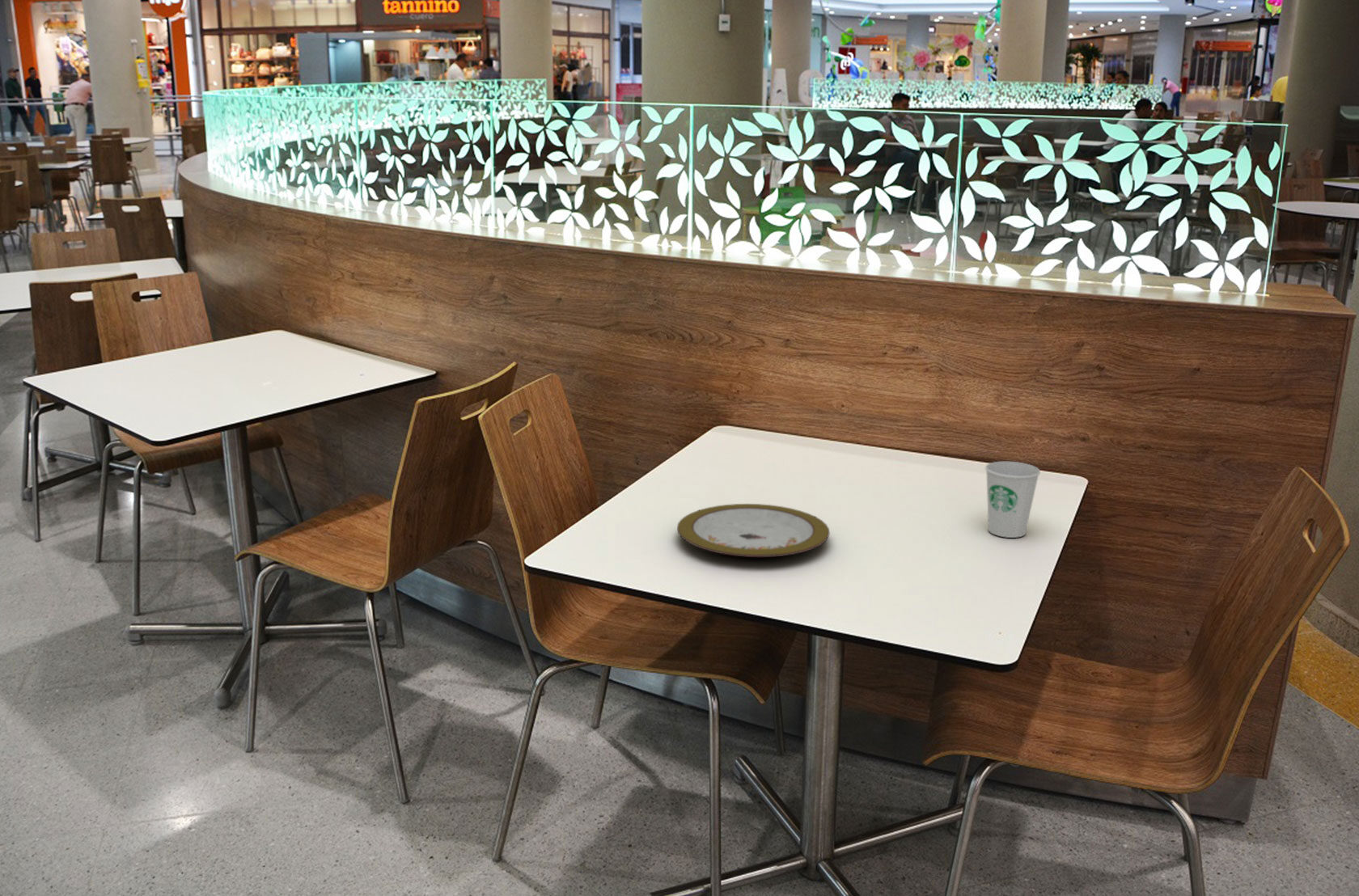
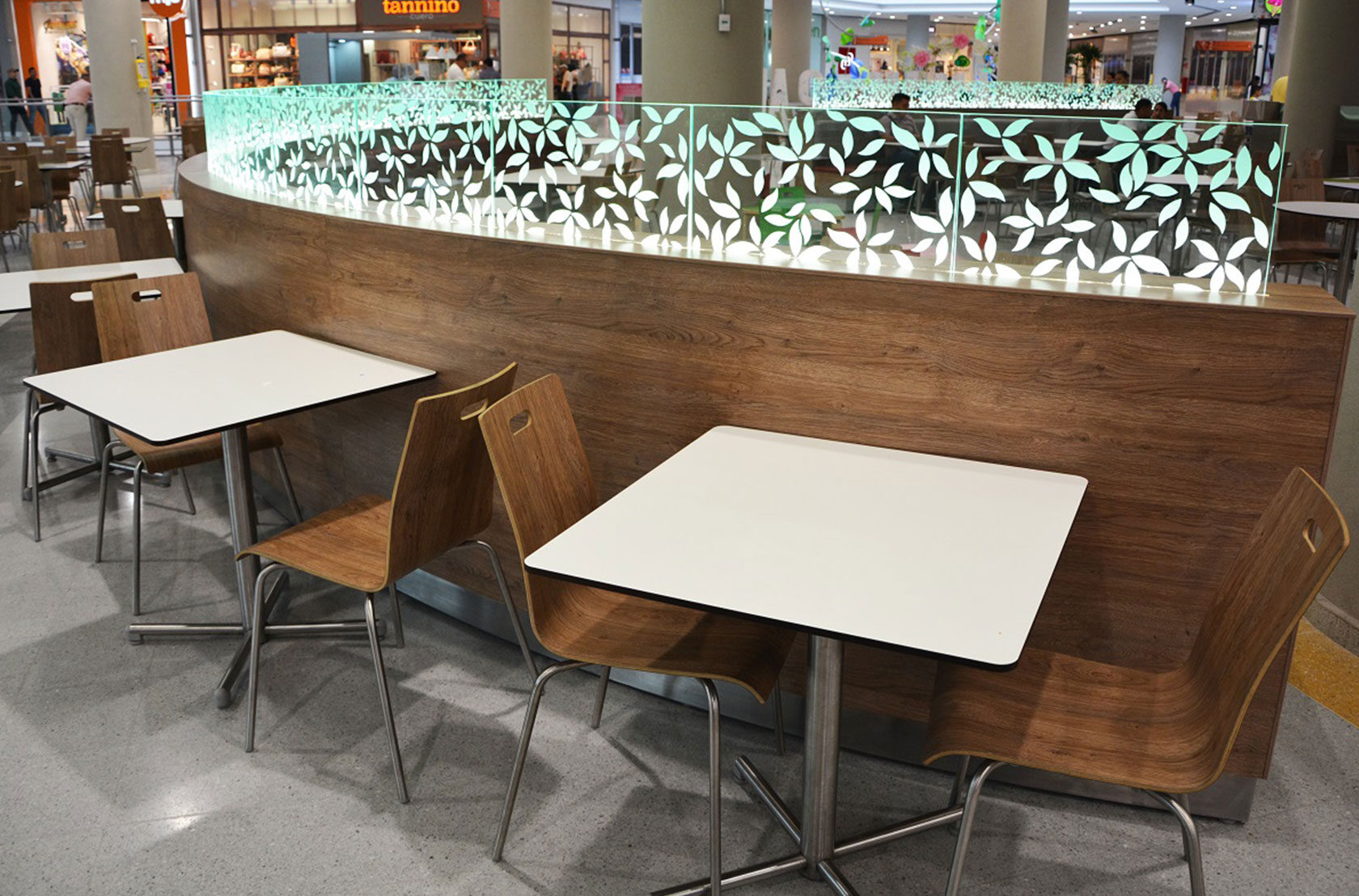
- paper cup [984,461,1041,539]
- plate [676,503,830,558]
